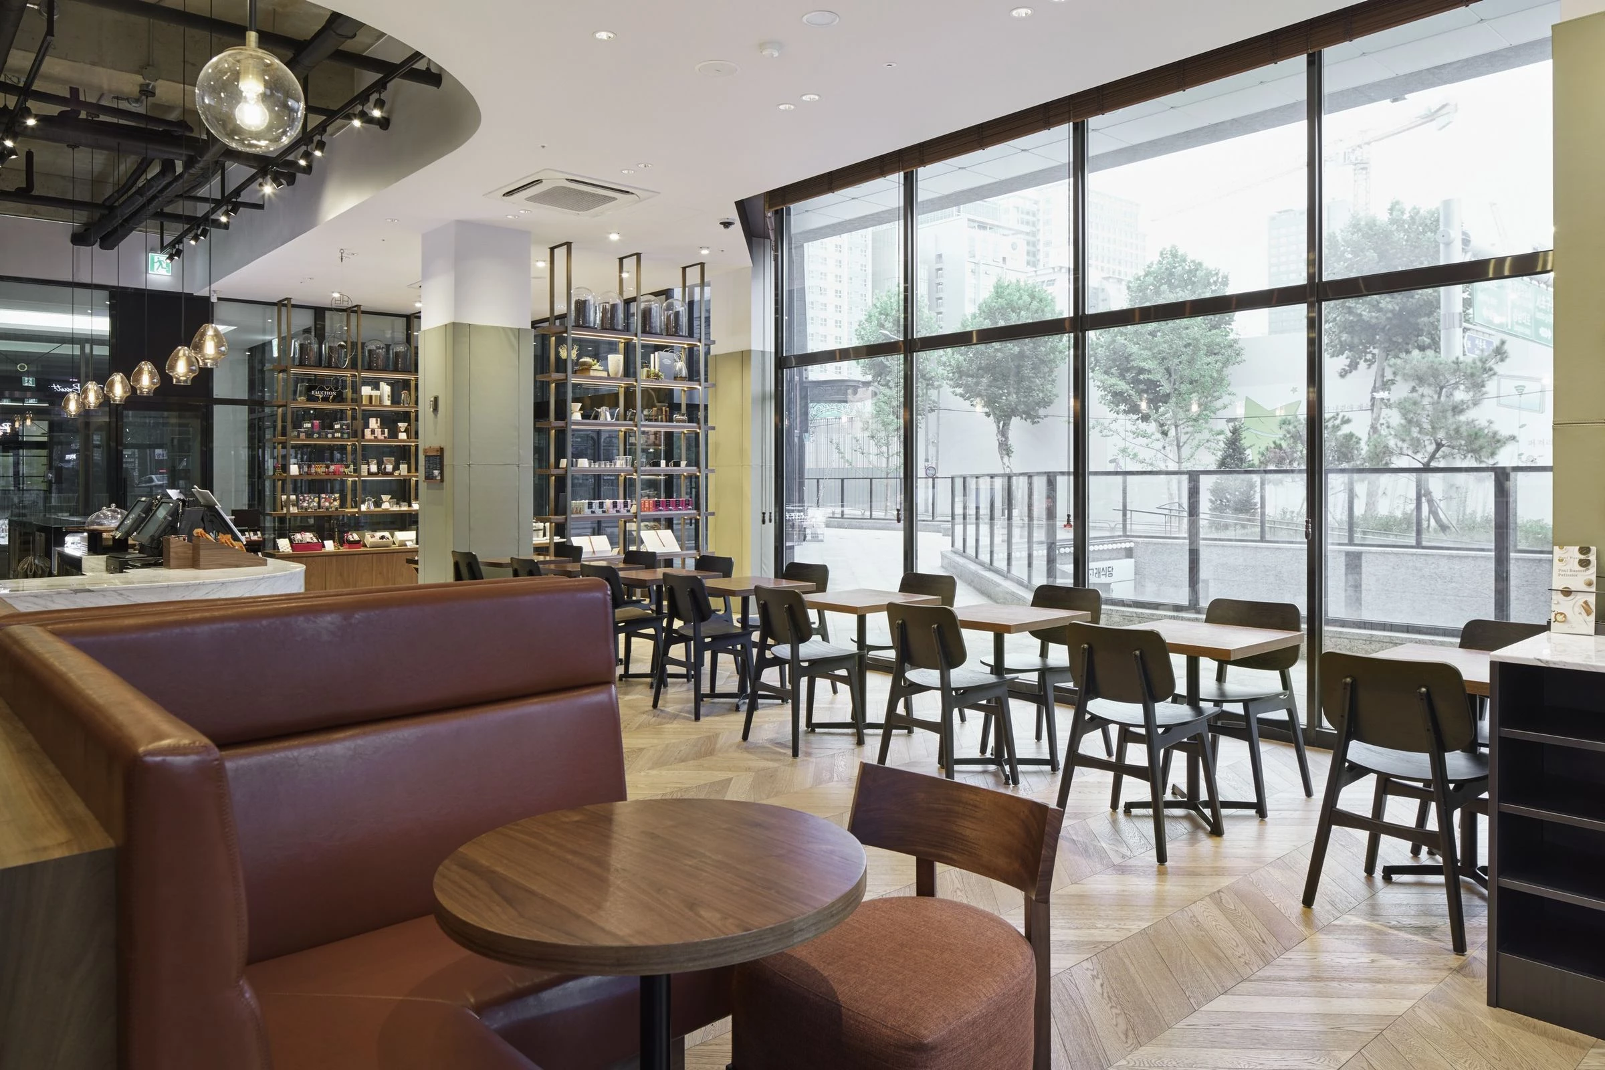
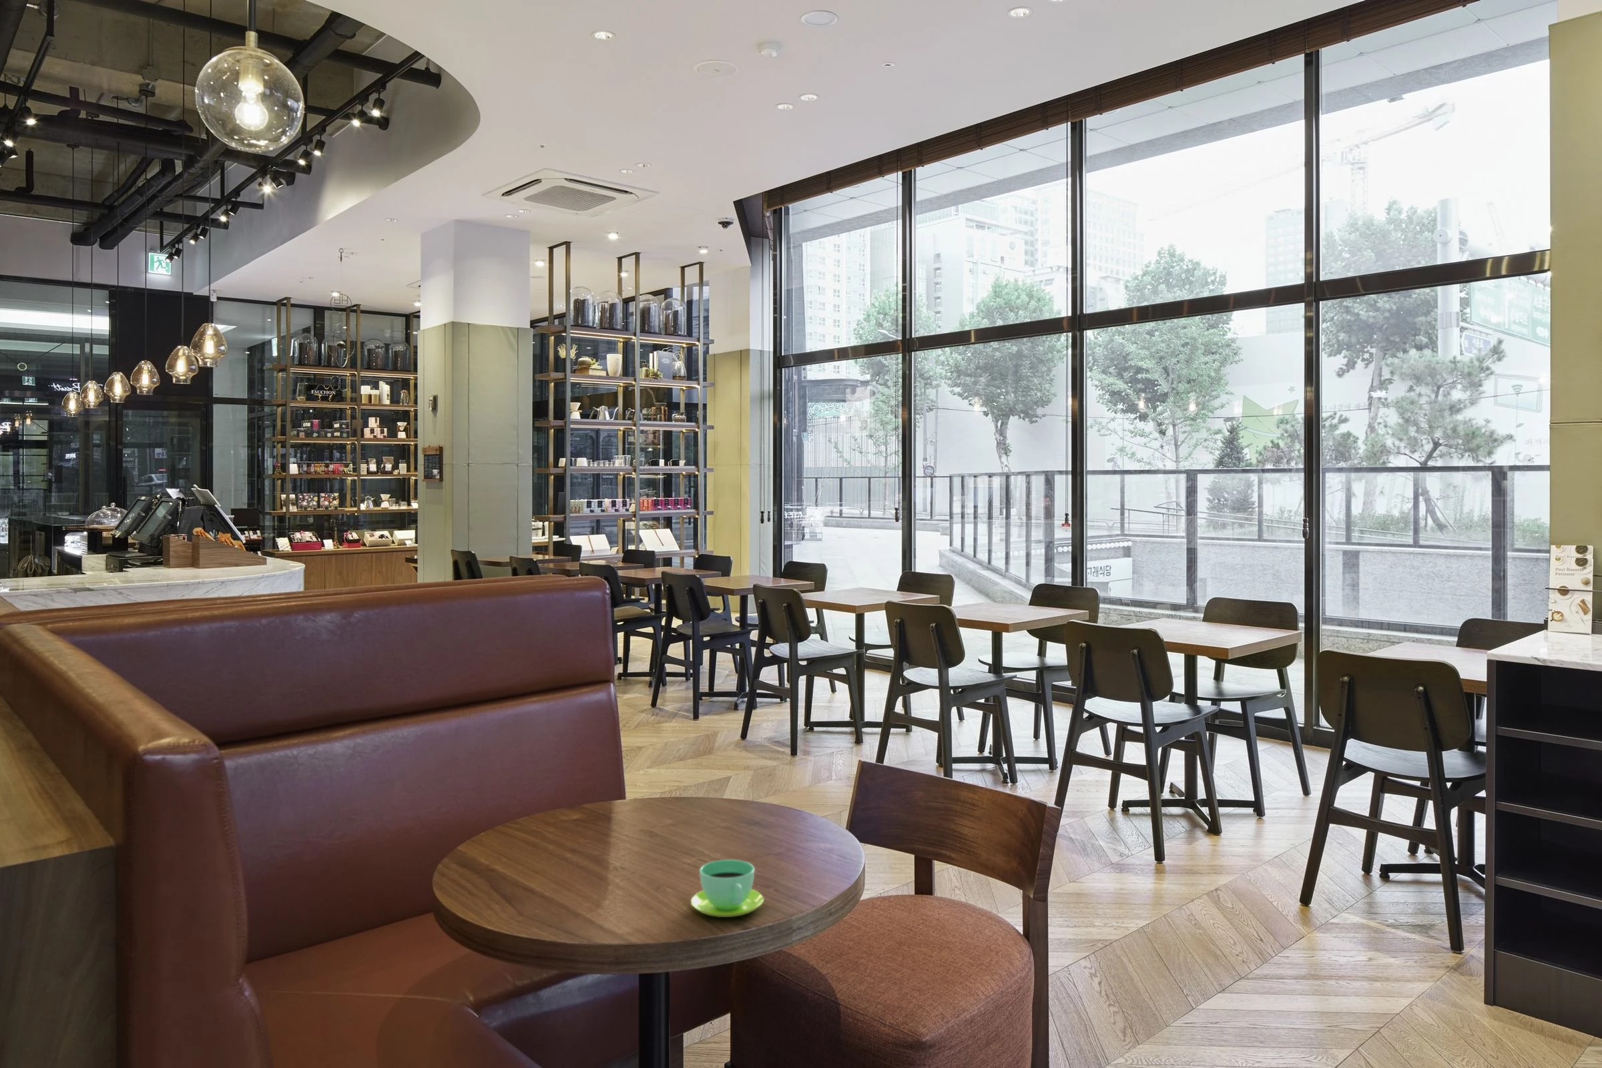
+ cup [690,859,764,918]
